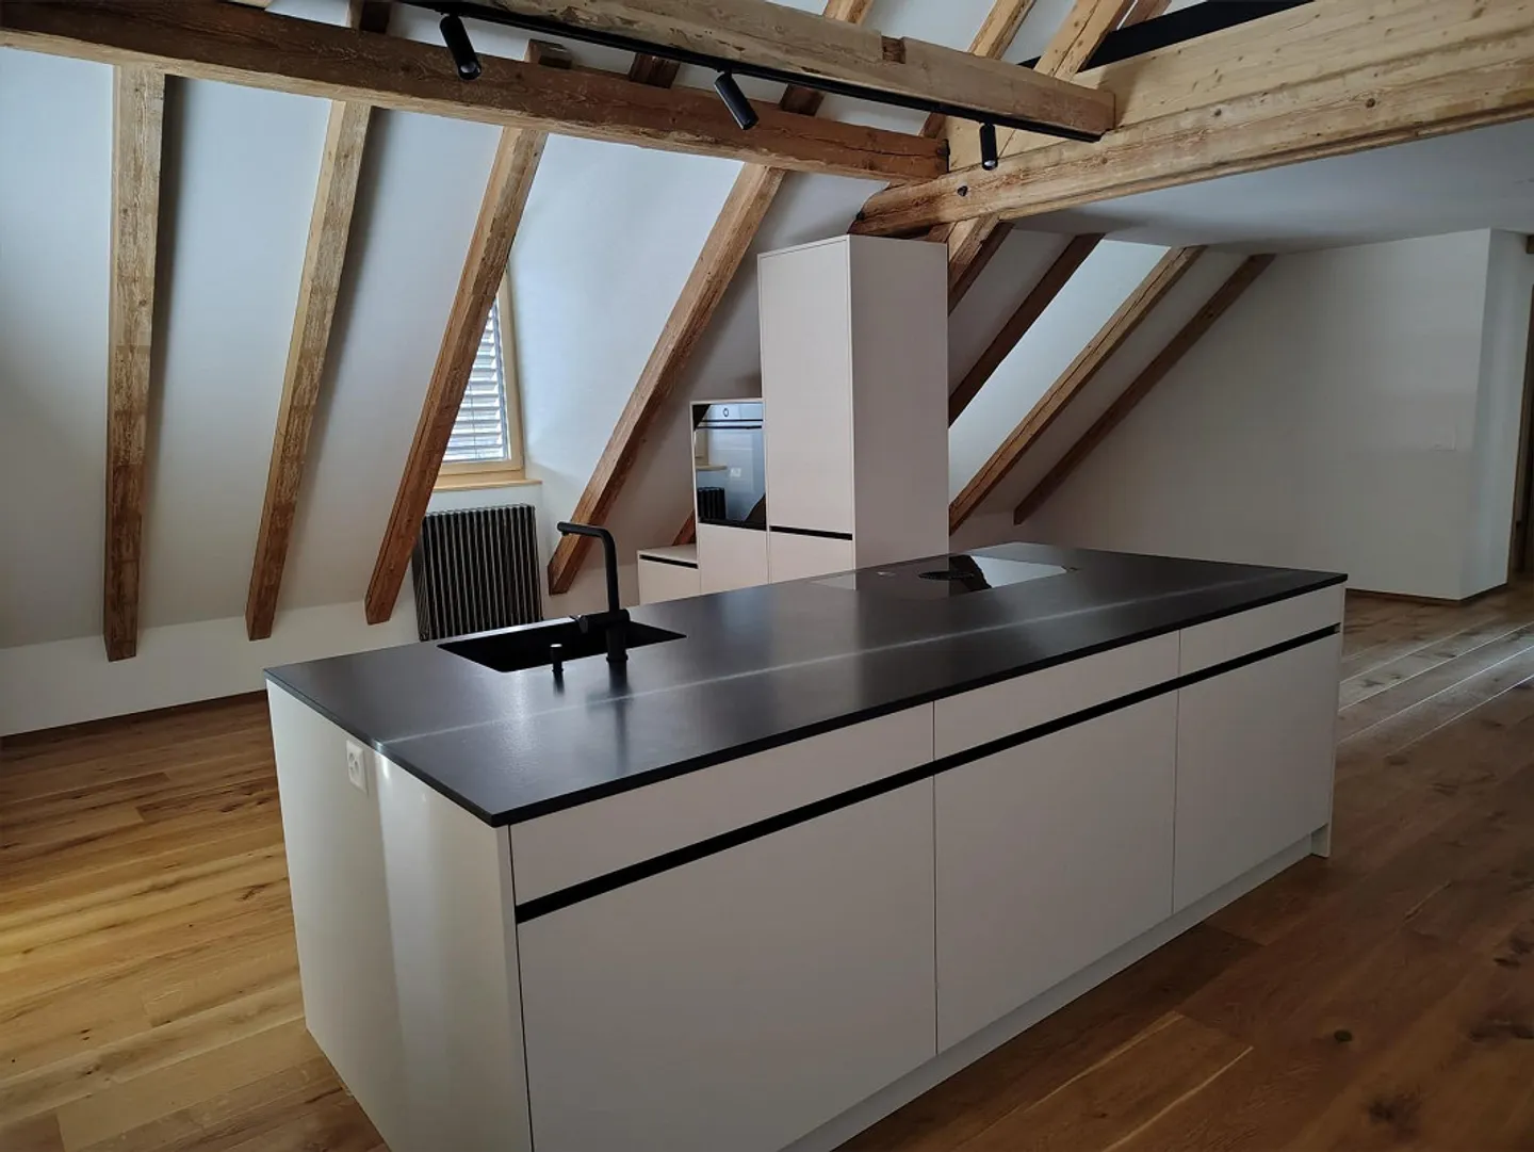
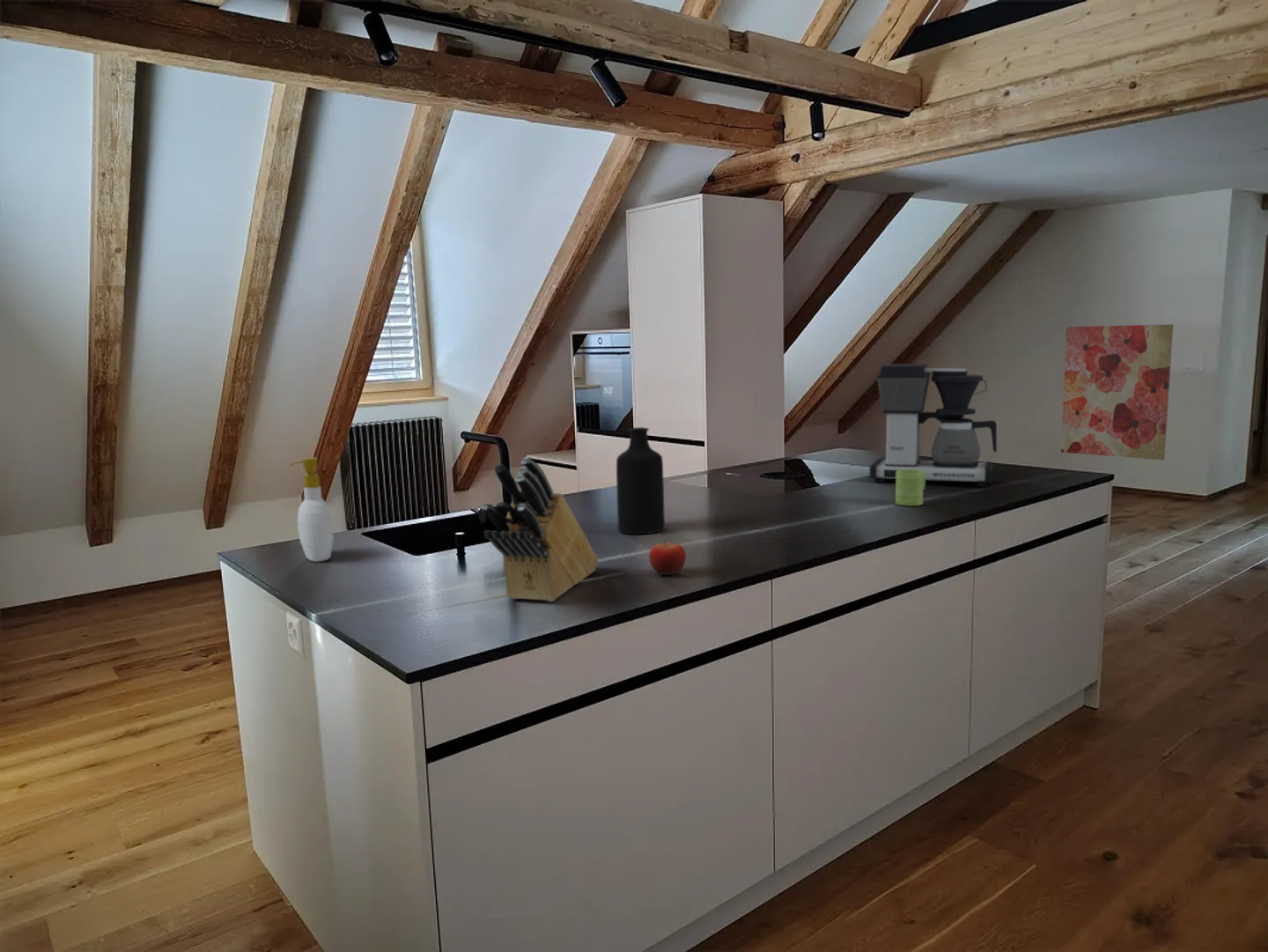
+ soap bottle [289,456,335,563]
+ knife block [481,455,599,602]
+ wall art [1060,323,1174,461]
+ coffee maker [869,363,998,488]
+ fruit [648,539,687,576]
+ bottle [616,426,666,535]
+ mug [895,469,926,507]
